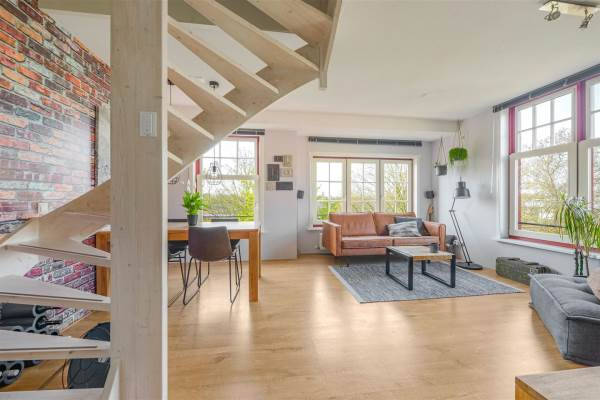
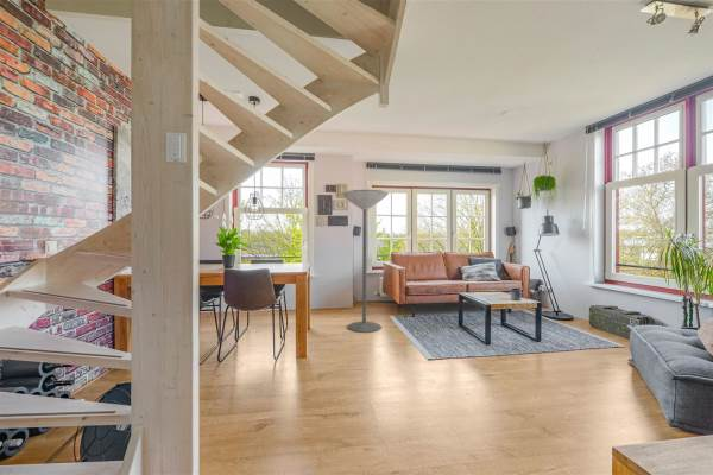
+ floor lamp [341,189,390,334]
